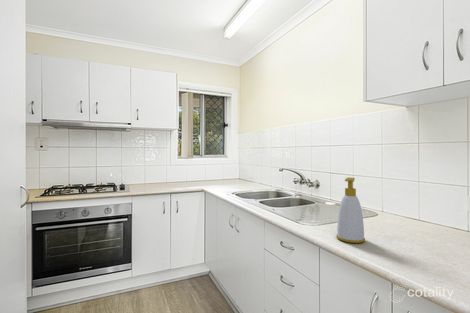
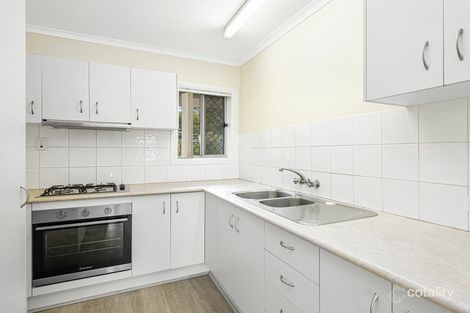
- soap bottle [335,176,366,244]
